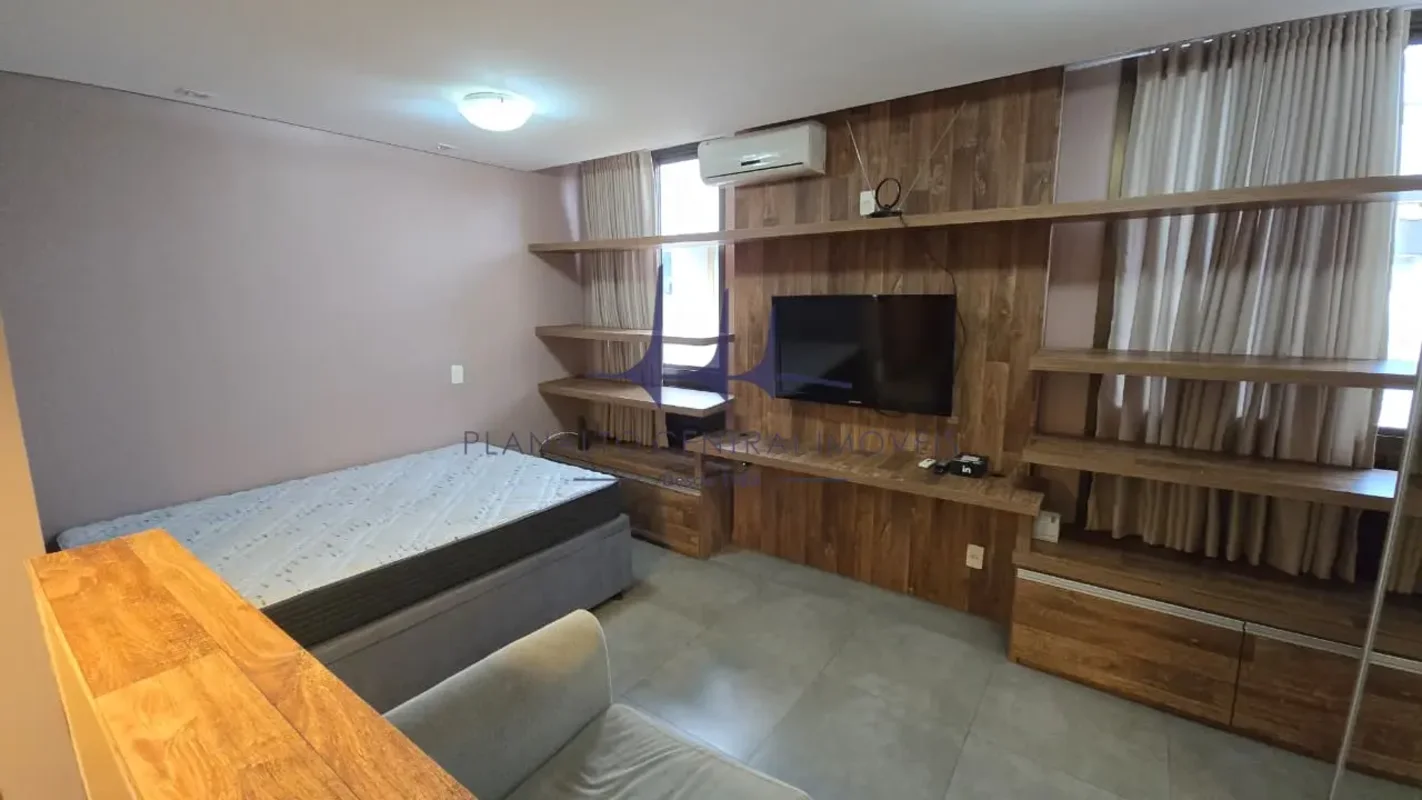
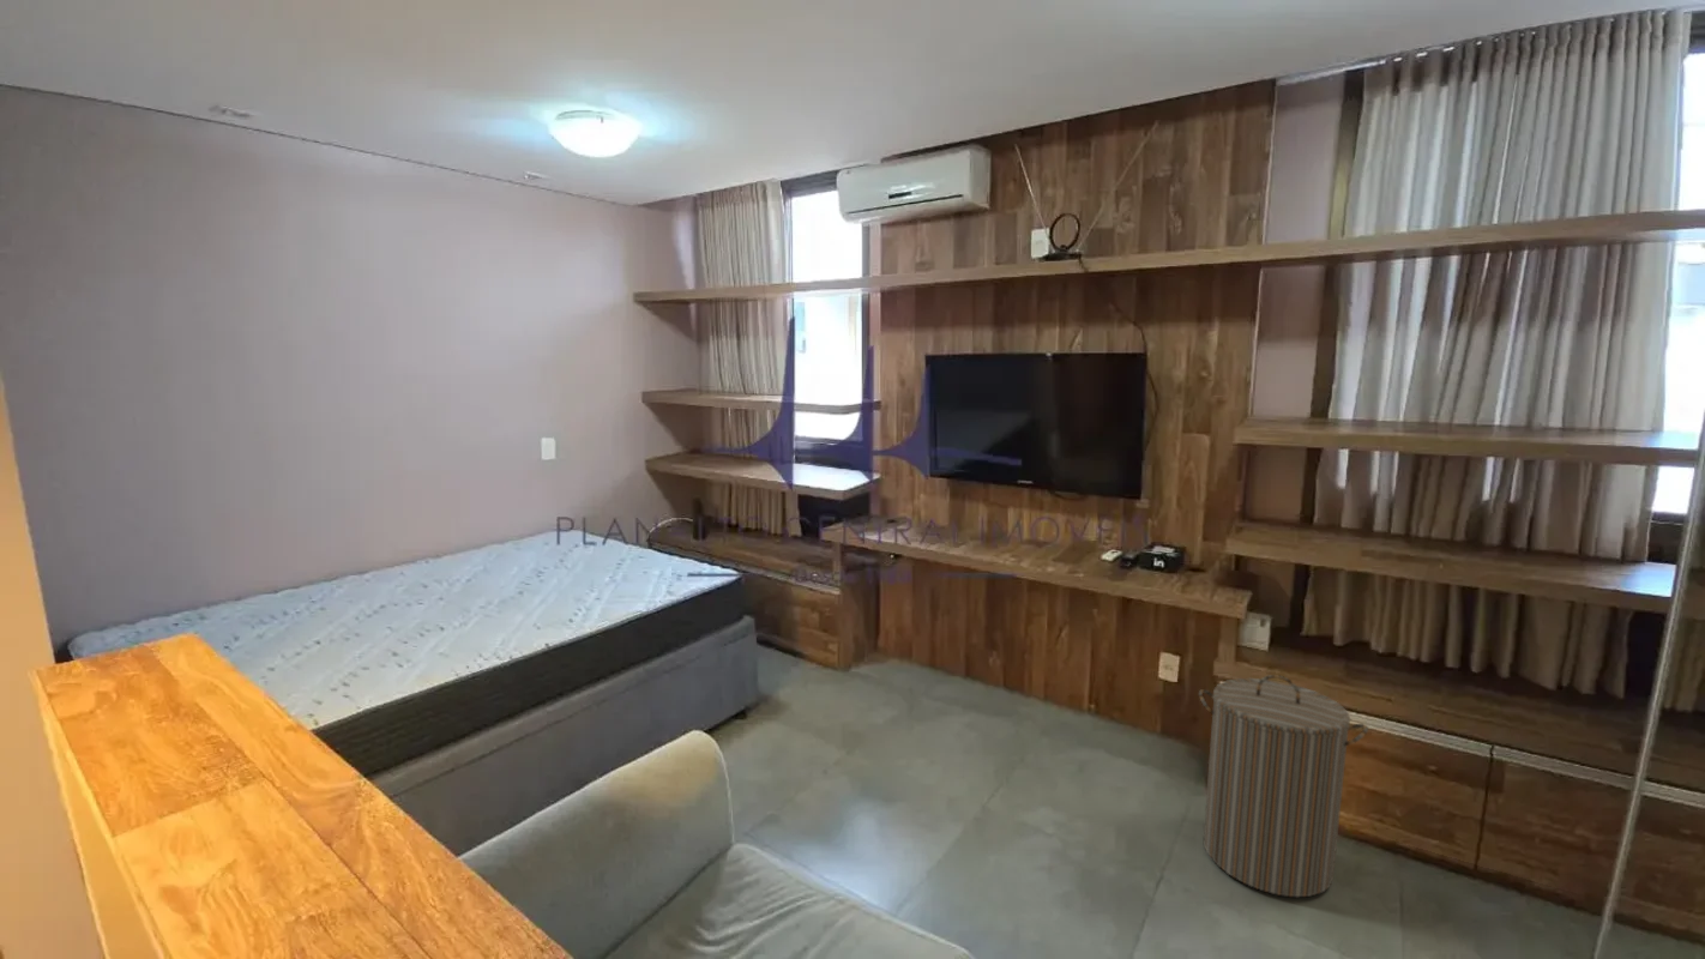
+ laundry hamper [1198,674,1369,898]
